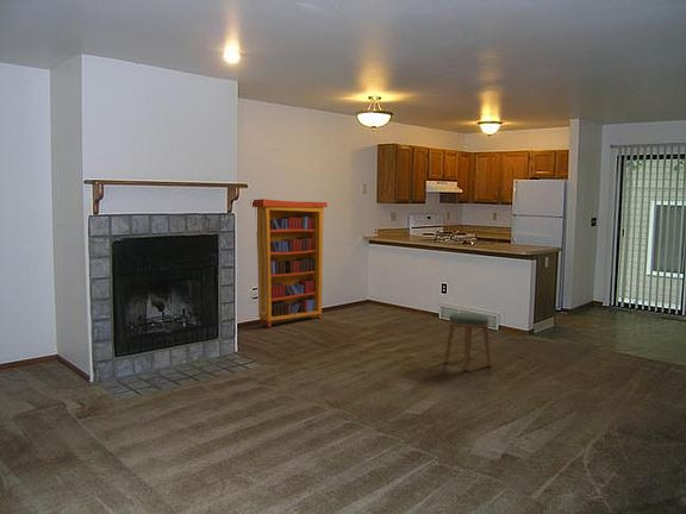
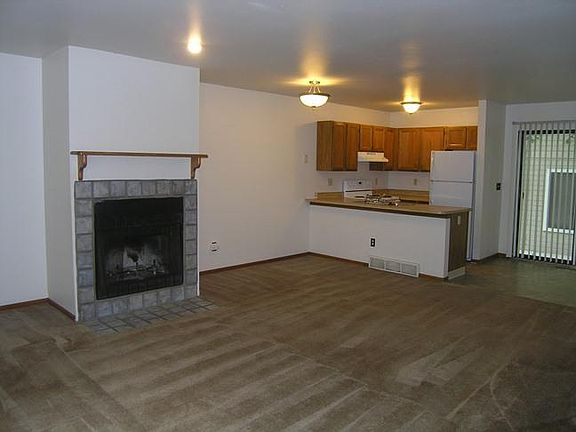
- stool [443,312,492,371]
- bookcase [251,198,329,328]
